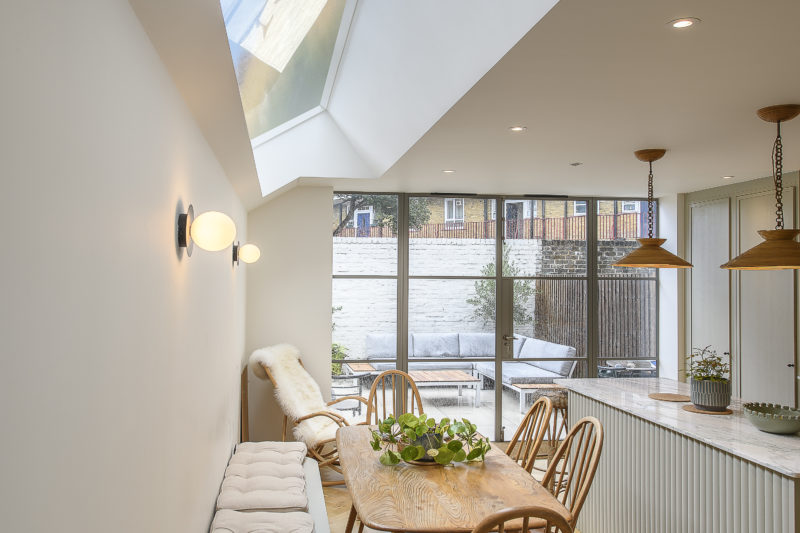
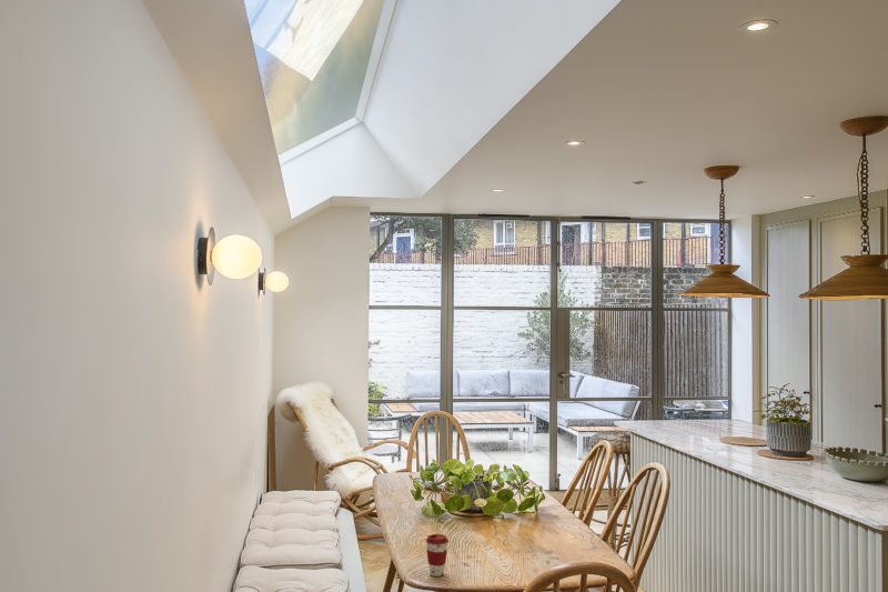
+ coffee cup [425,533,450,578]
